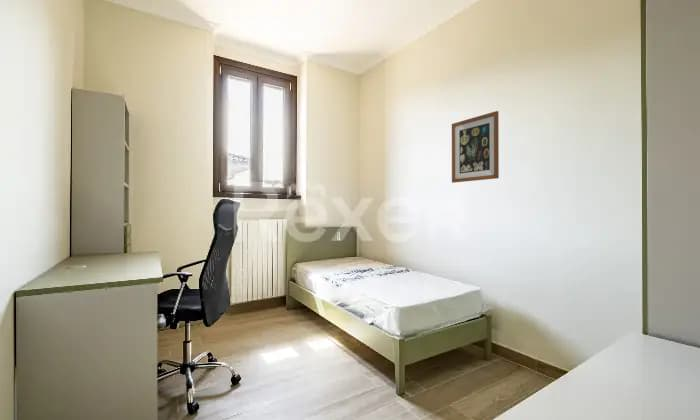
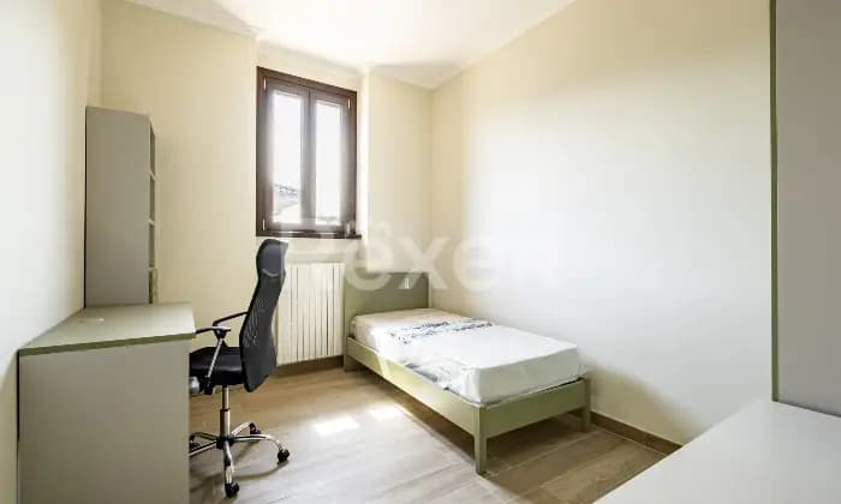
- wall art [451,110,500,184]
